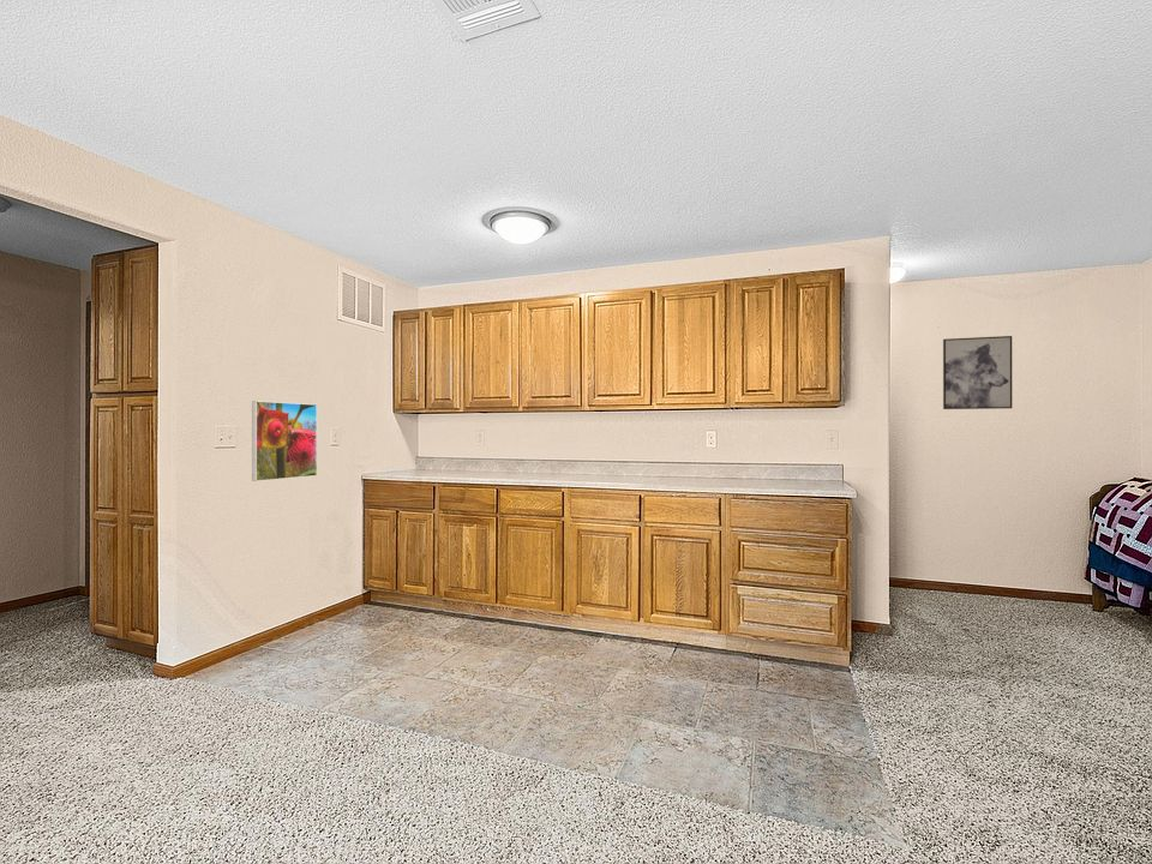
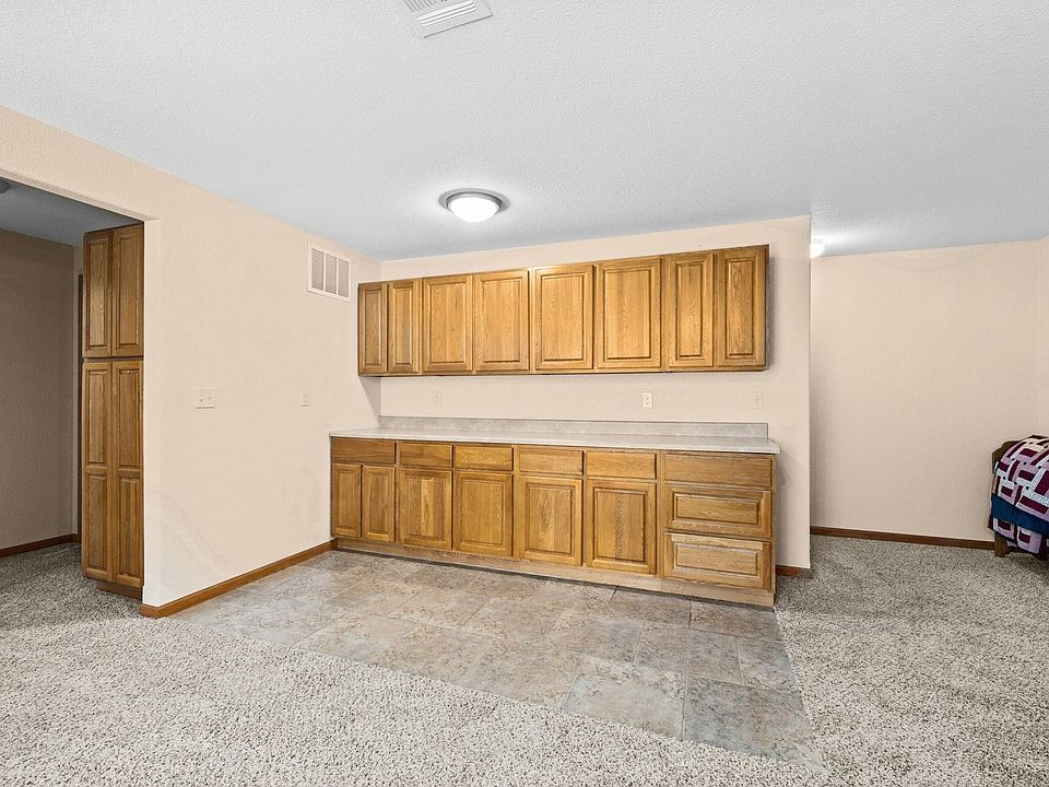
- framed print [251,400,318,482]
- wall art [942,335,1013,410]
